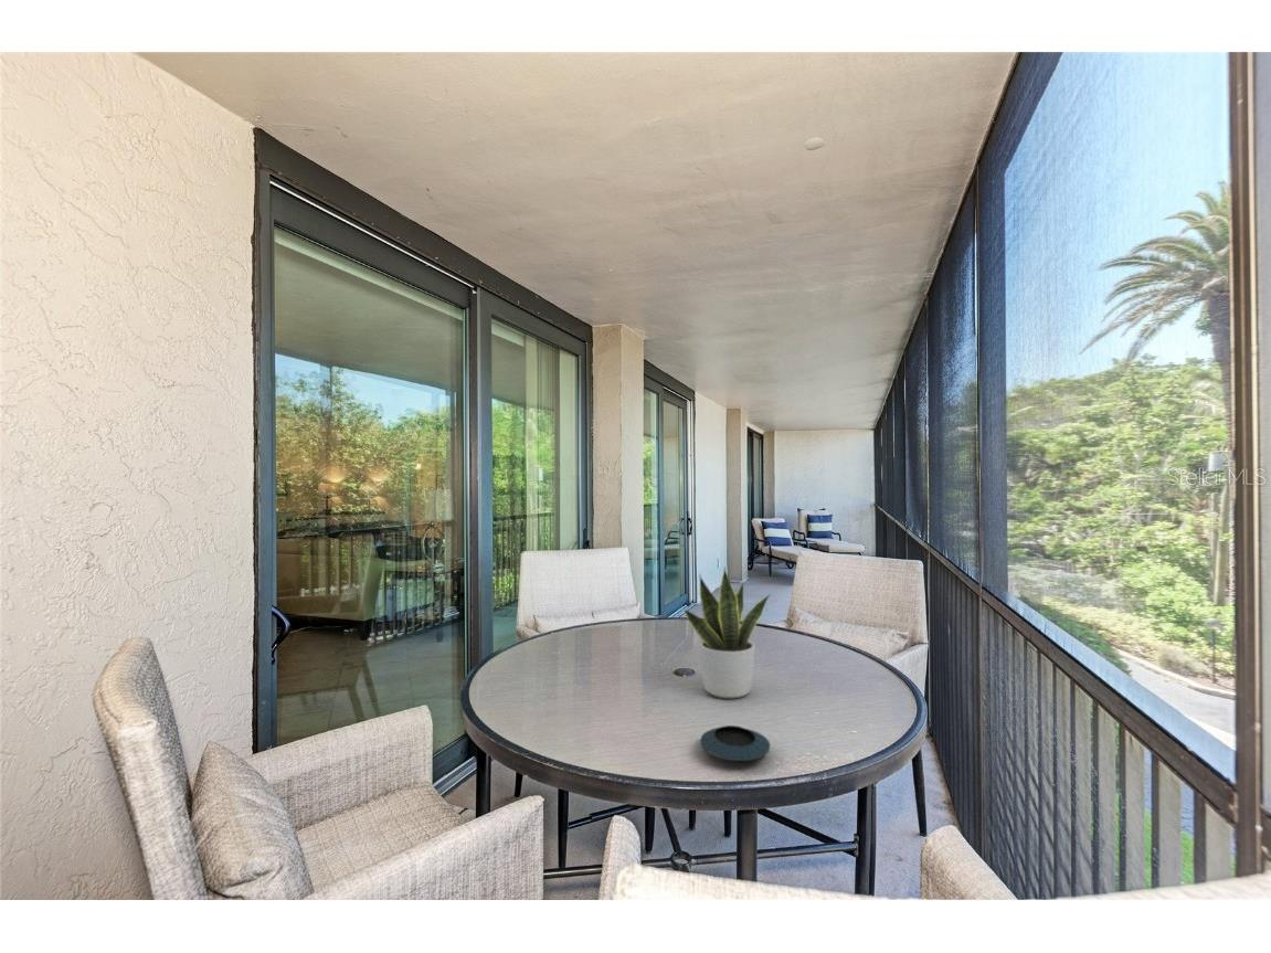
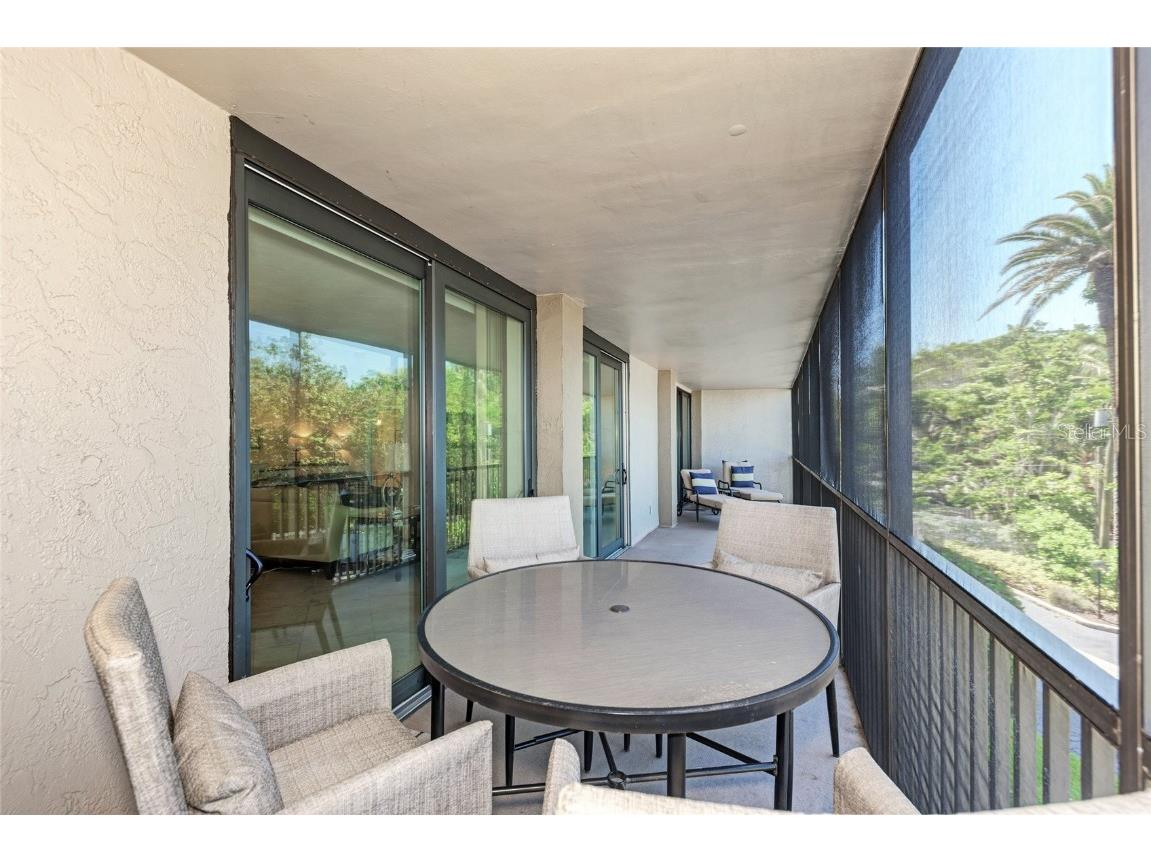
- saucer [699,724,771,762]
- potted plant [684,564,772,699]
